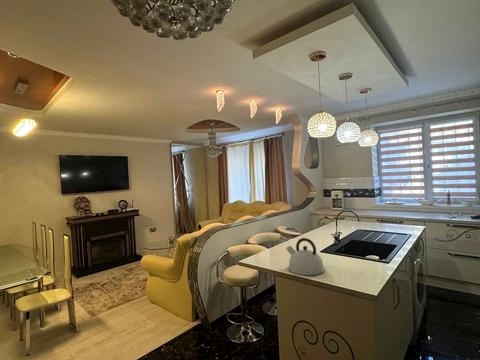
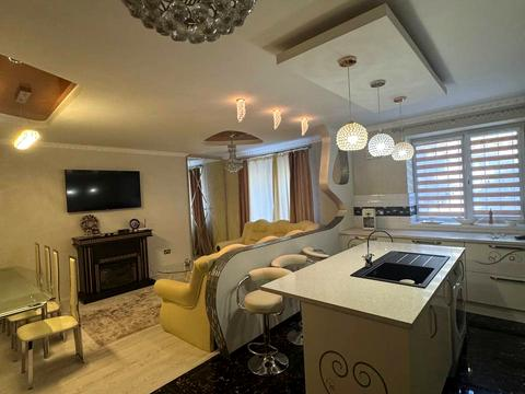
- kettle [285,237,326,276]
